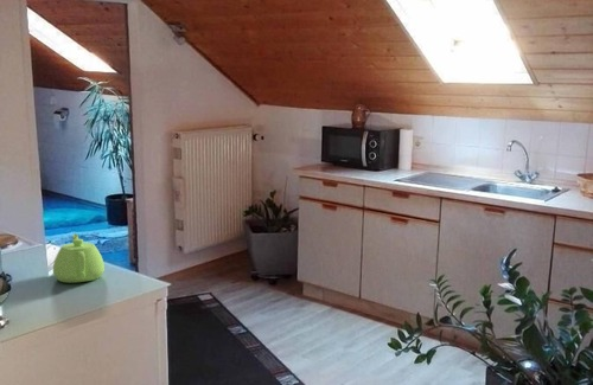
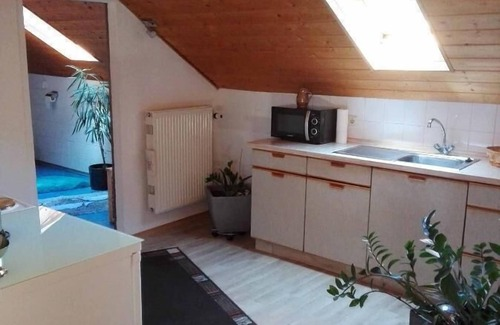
- teapot [52,232,106,283]
